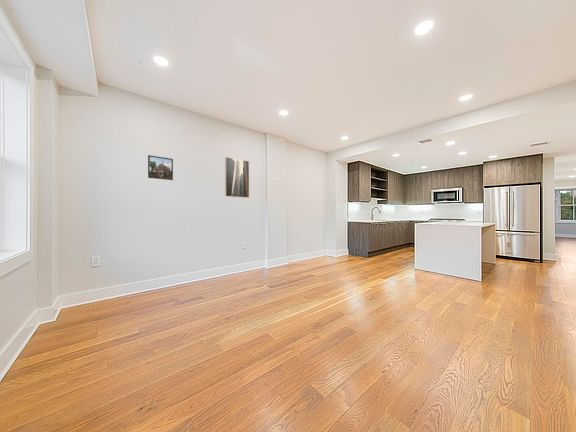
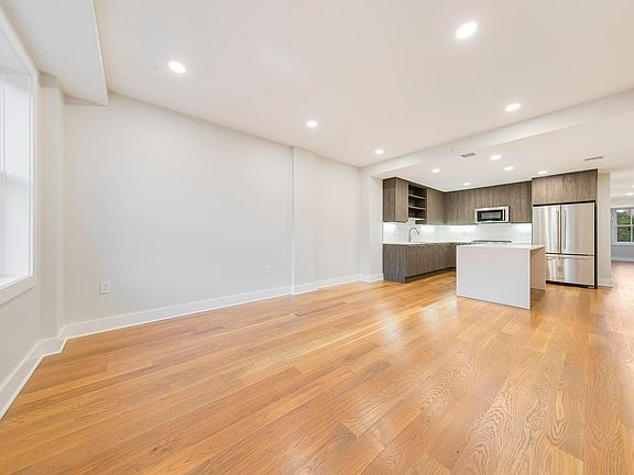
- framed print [147,154,174,181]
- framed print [224,156,250,199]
